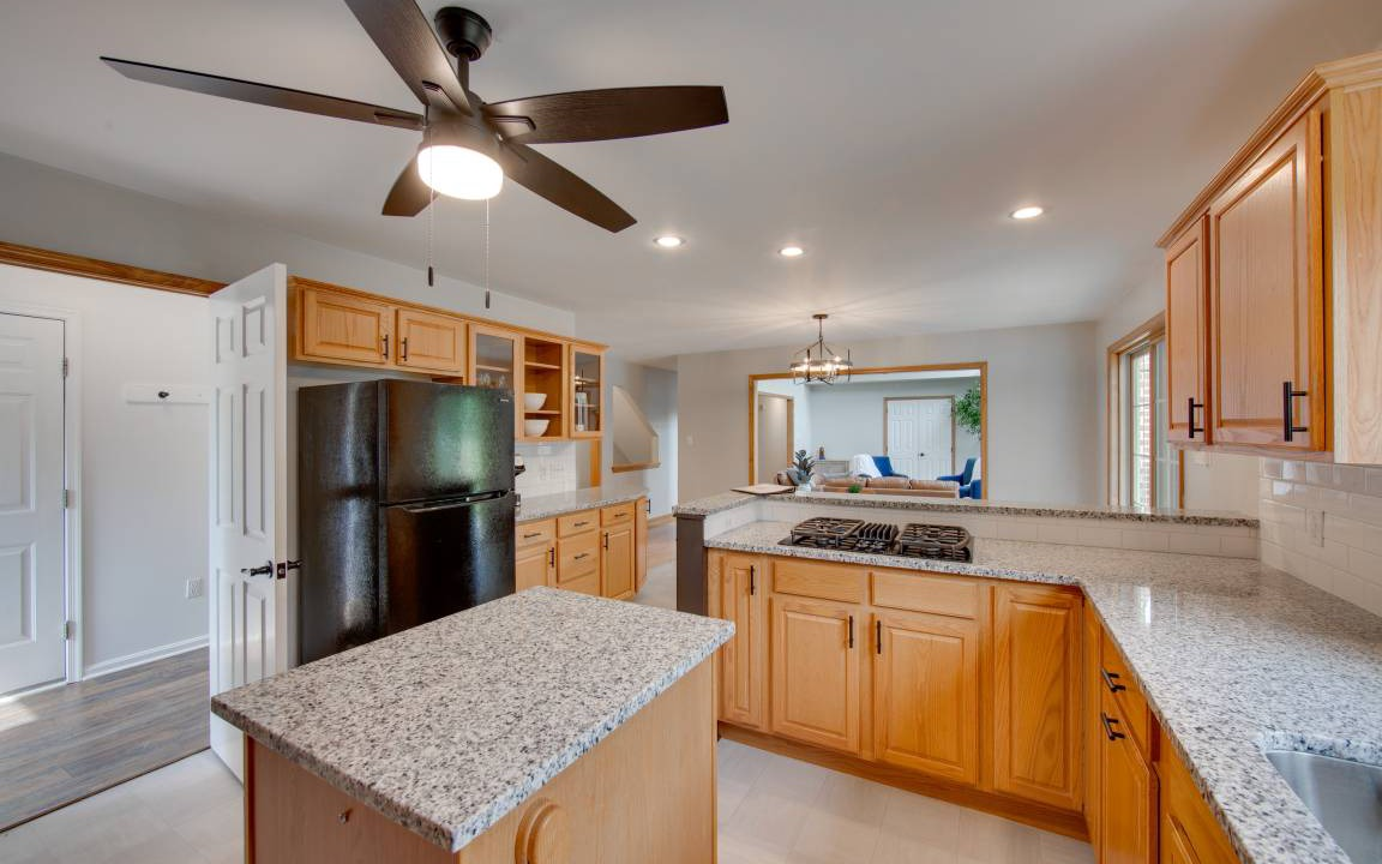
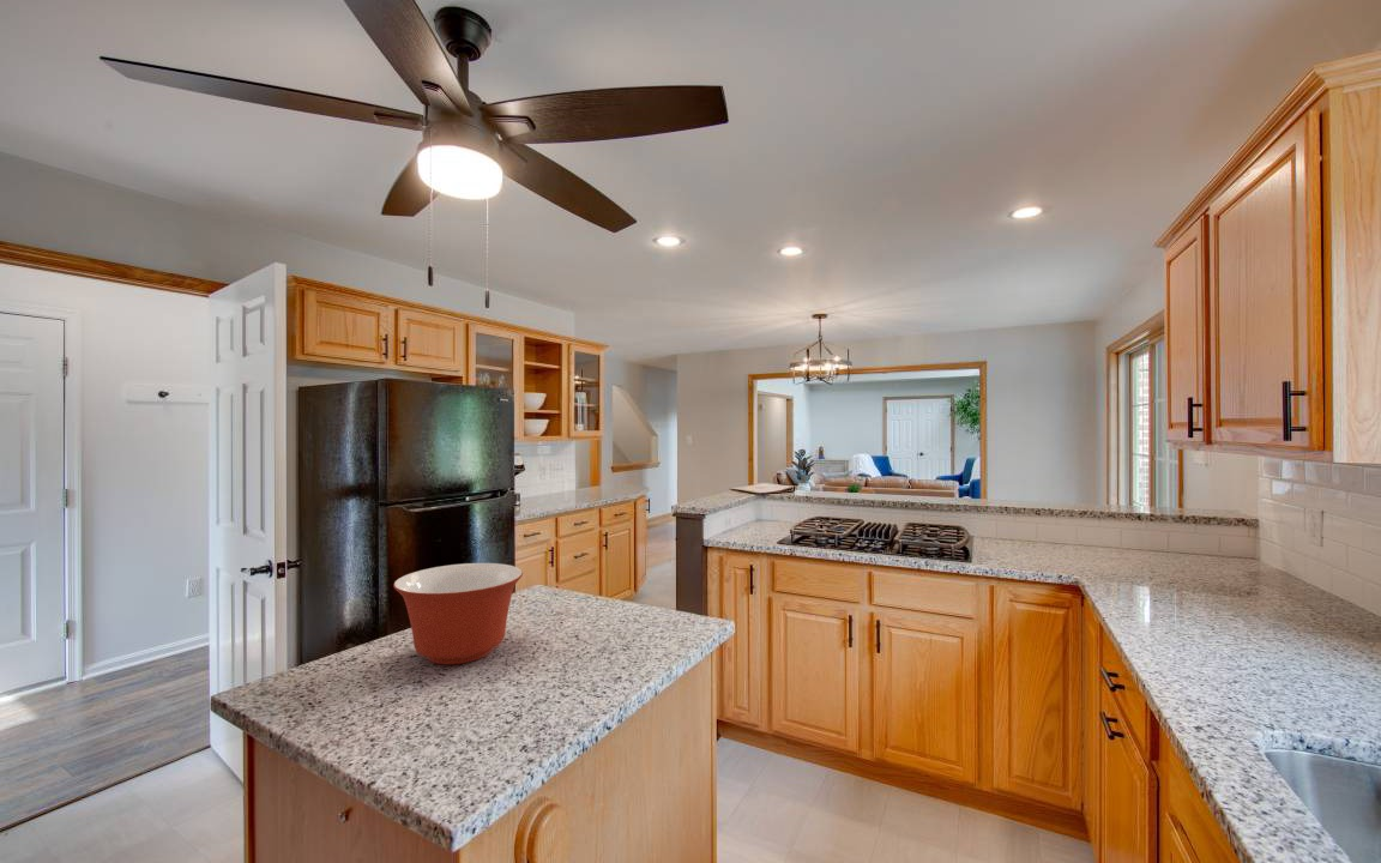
+ mixing bowl [392,562,524,665]
